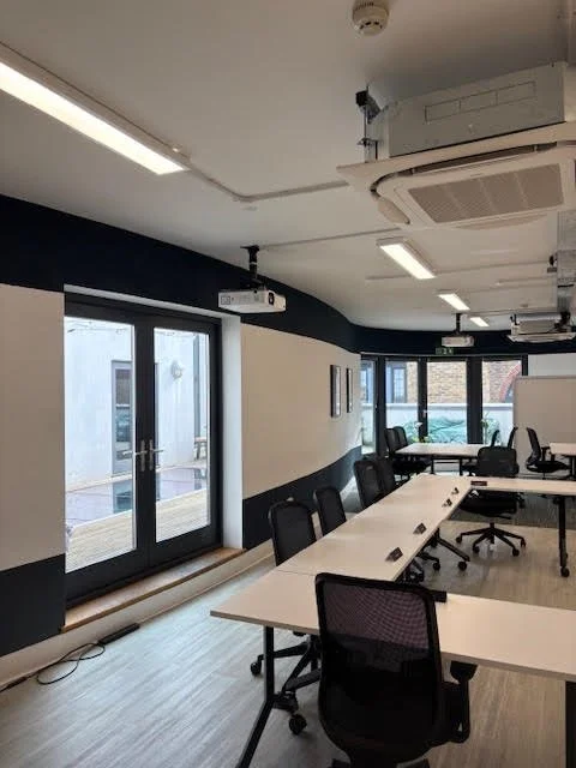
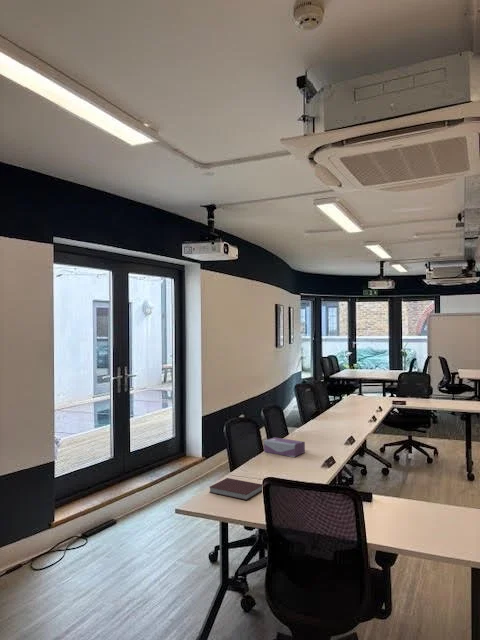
+ notebook [209,477,263,501]
+ tissue box [263,436,306,458]
